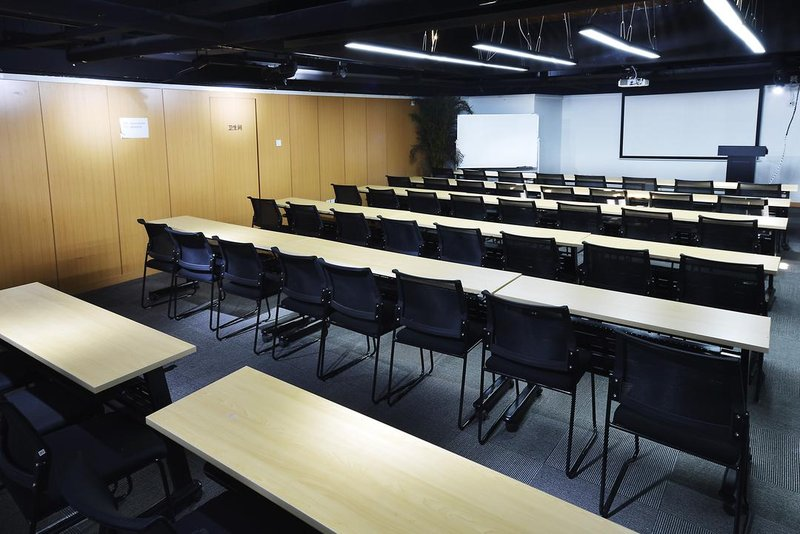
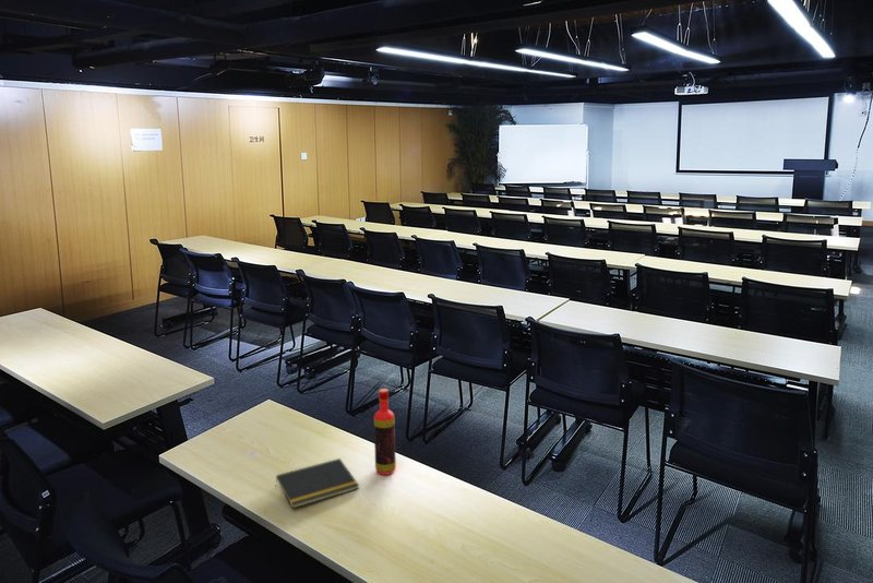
+ bottle [373,388,397,476]
+ notepad [274,457,360,510]
